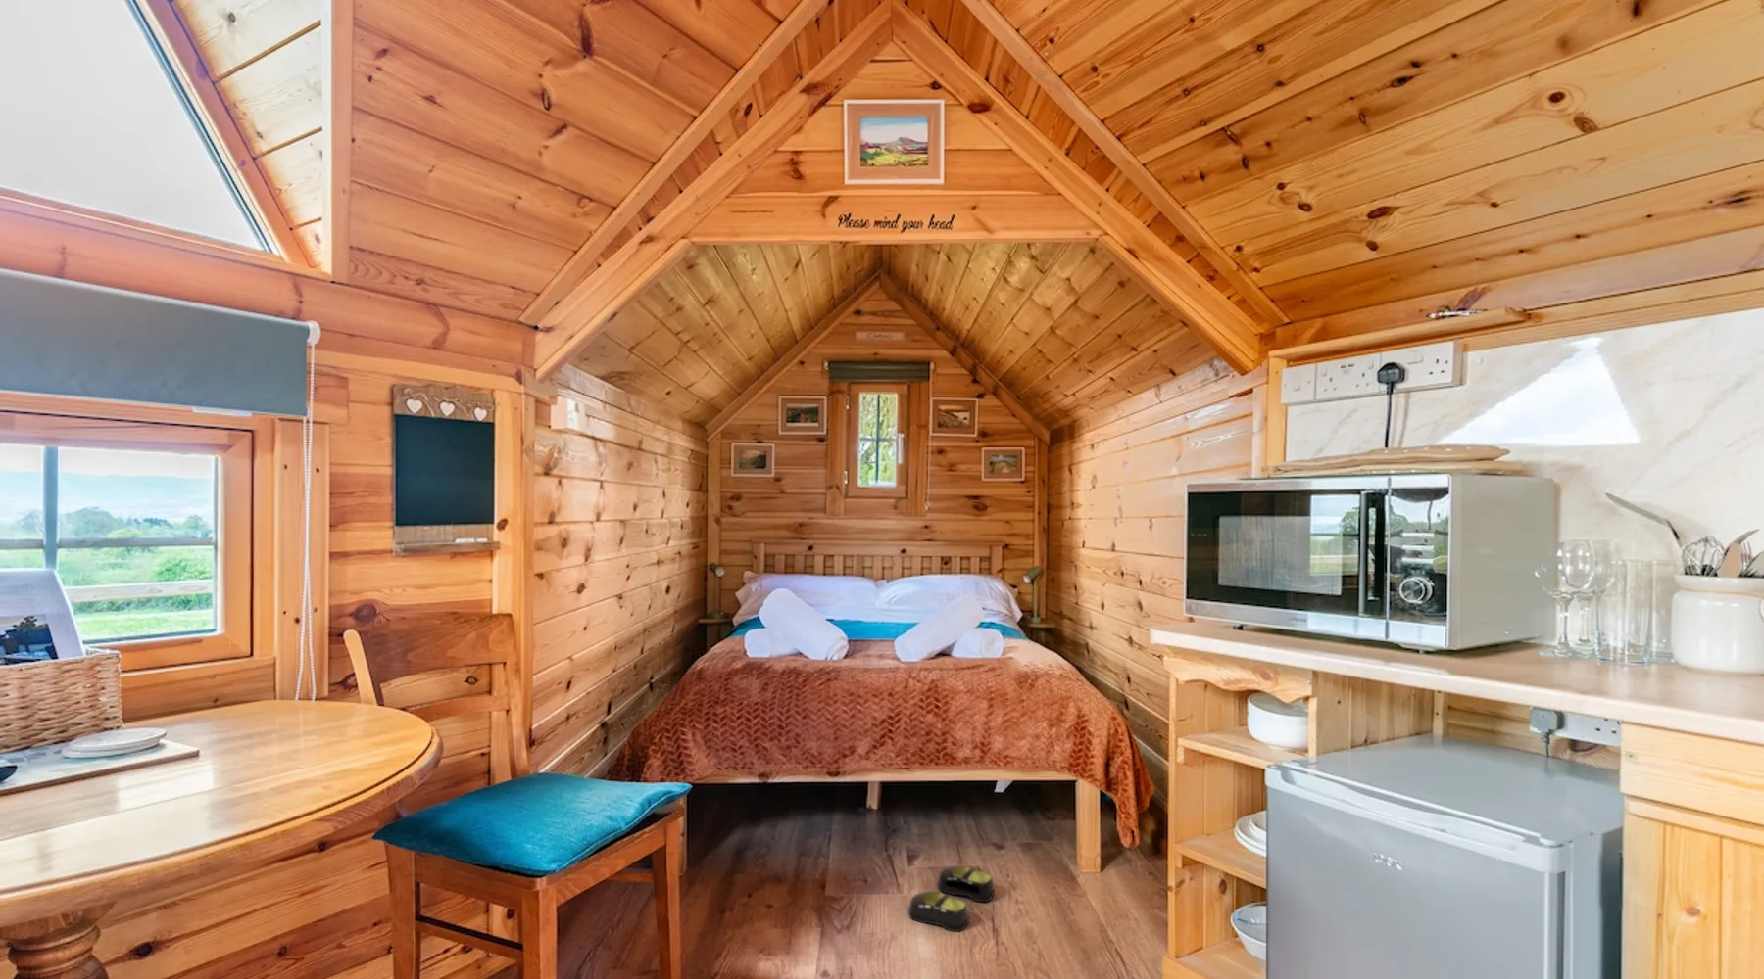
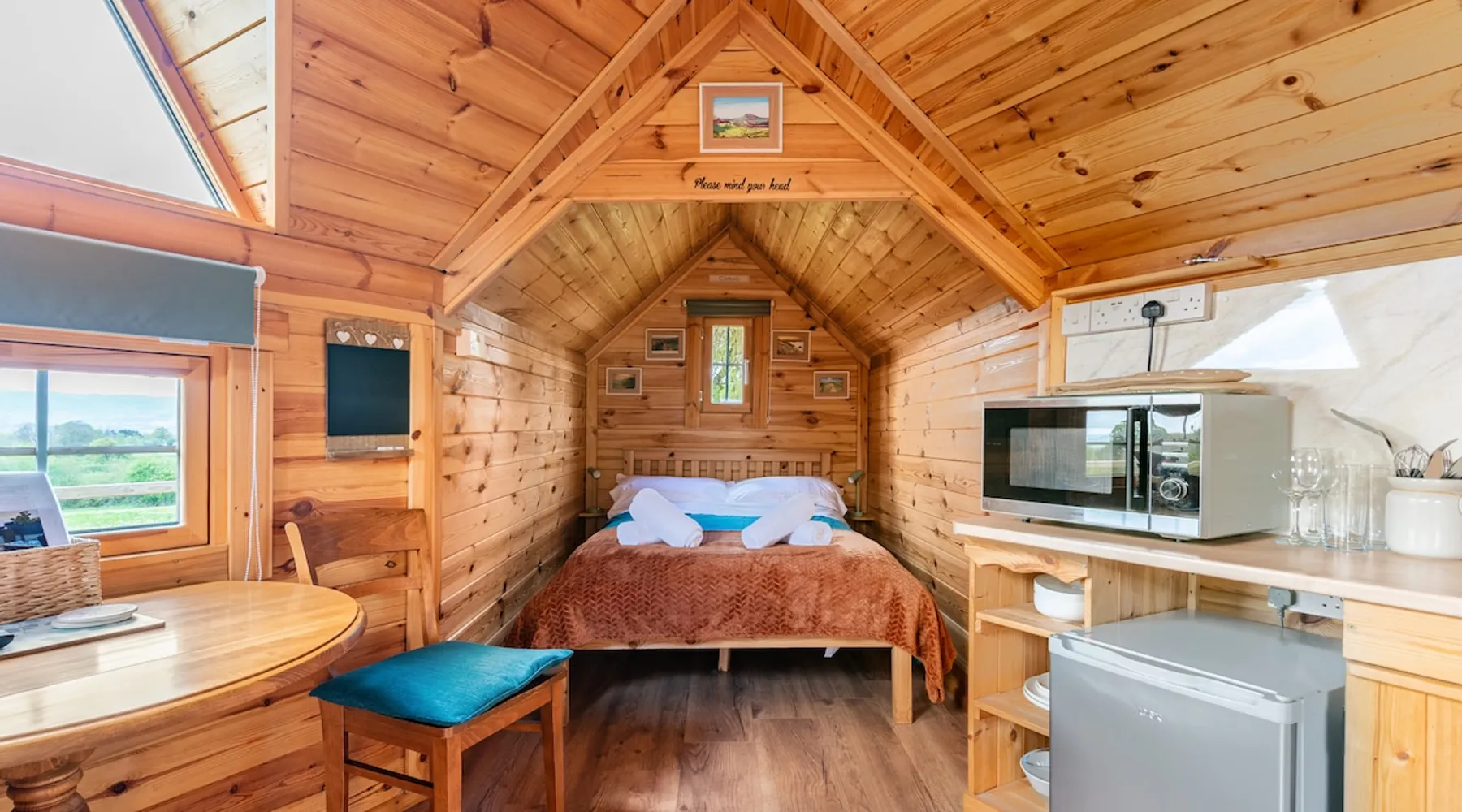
- slippers [907,864,995,933]
